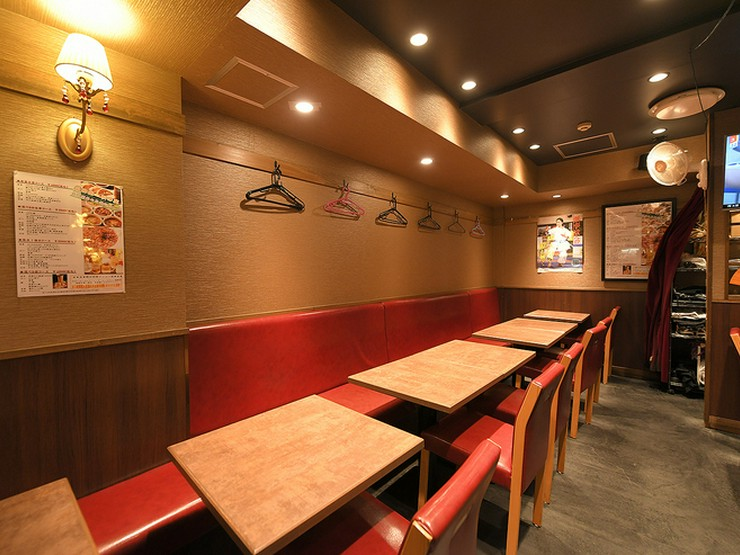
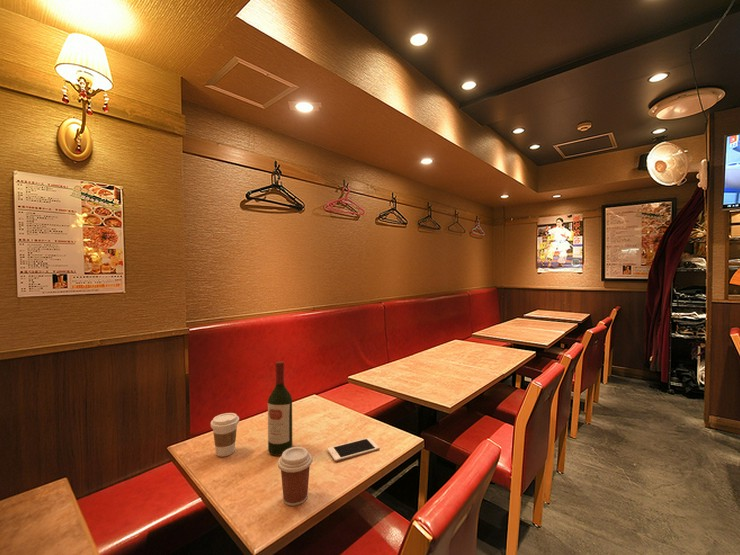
+ wine bottle [267,360,293,457]
+ cell phone [327,437,380,462]
+ coffee cup [210,412,240,458]
+ coffee cup [277,446,313,507]
